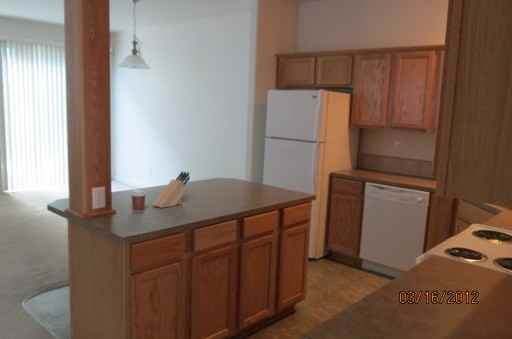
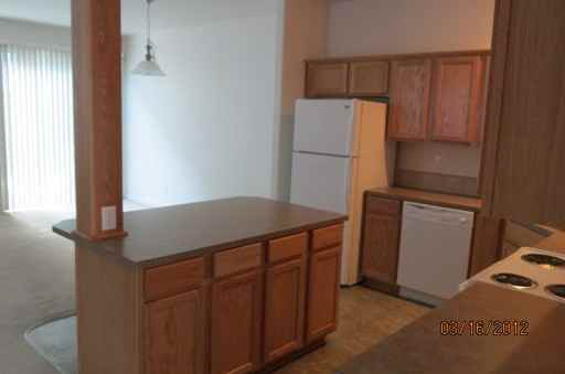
- coffee cup [129,189,148,213]
- knife block [151,170,191,209]
